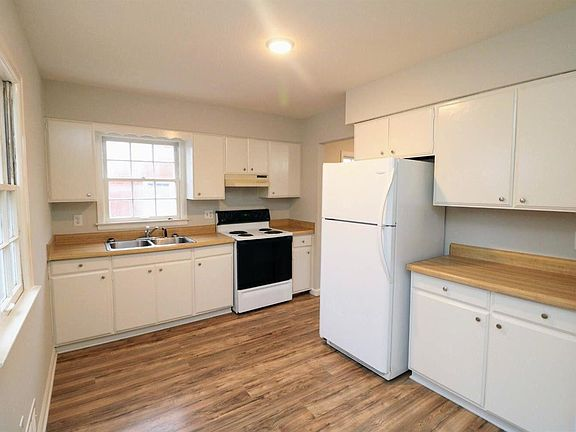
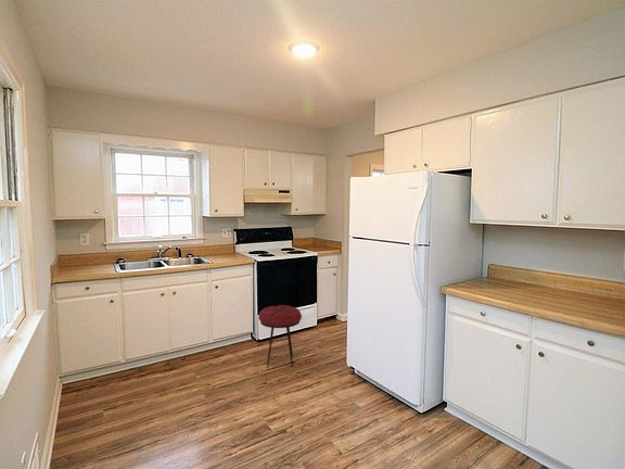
+ stool [257,304,303,369]
